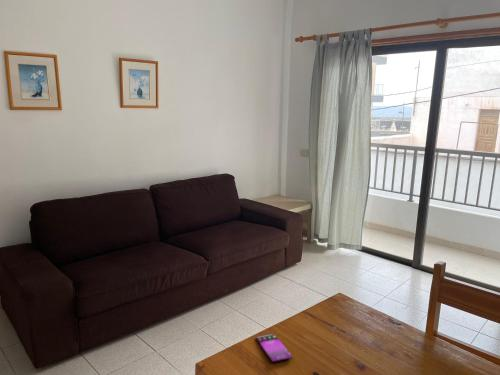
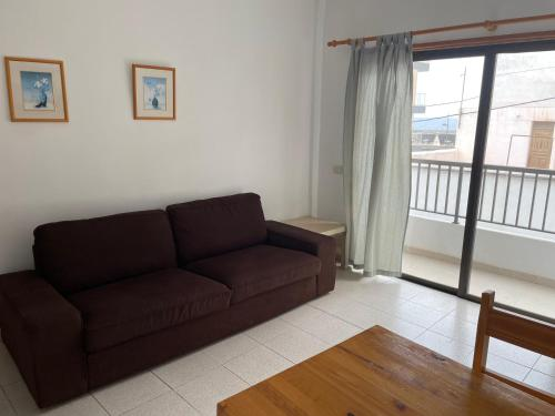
- smartphone [255,333,294,363]
